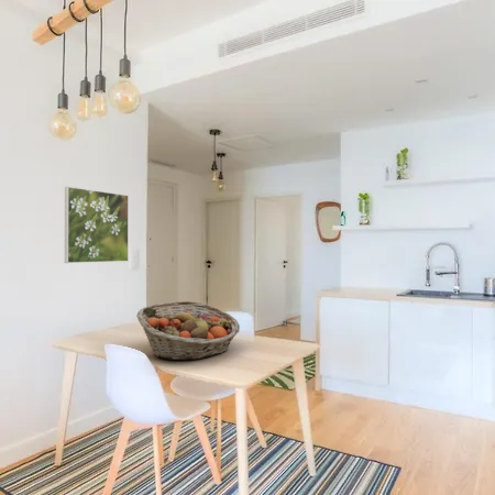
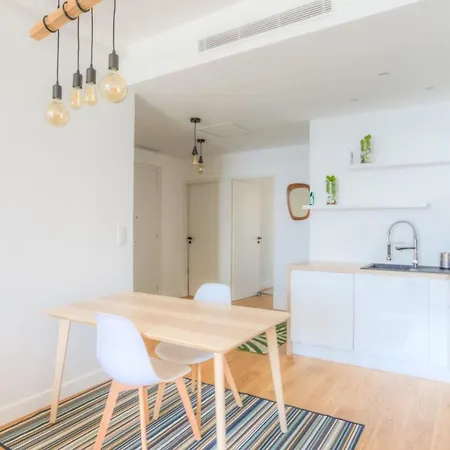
- fruit basket [135,300,241,361]
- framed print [64,186,130,264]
